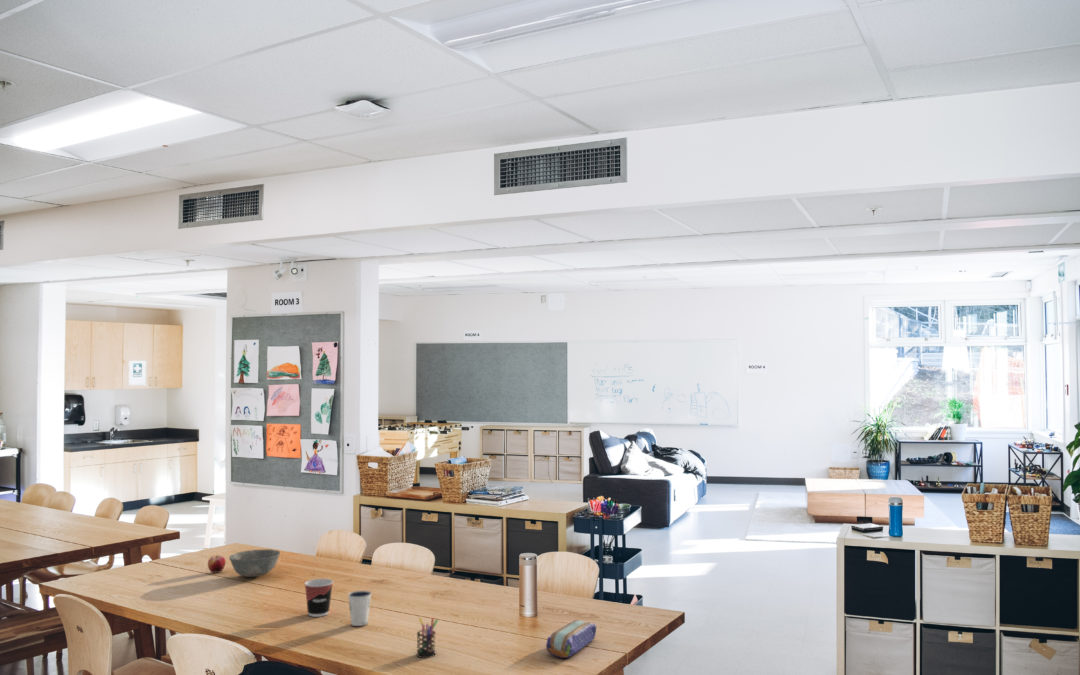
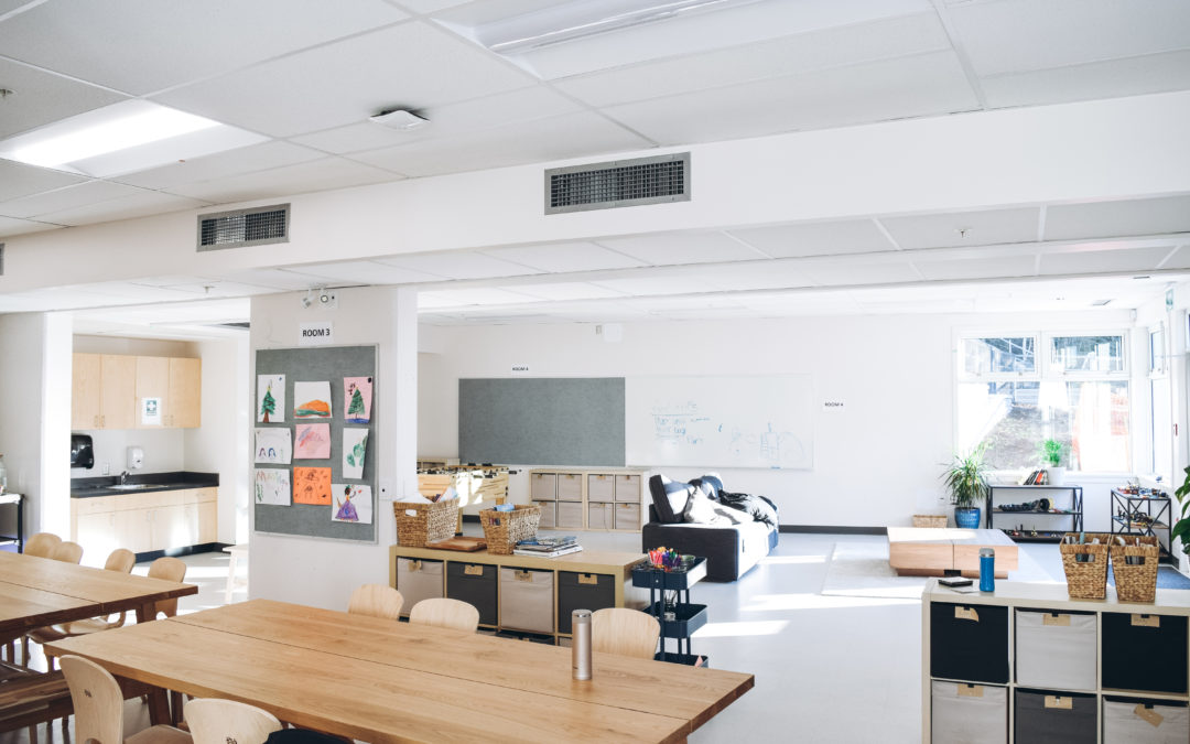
- apple [207,554,227,574]
- cup [303,578,334,618]
- pen holder [416,616,439,659]
- pencil case [545,619,597,659]
- bowl [228,548,281,578]
- dixie cup [347,590,373,627]
